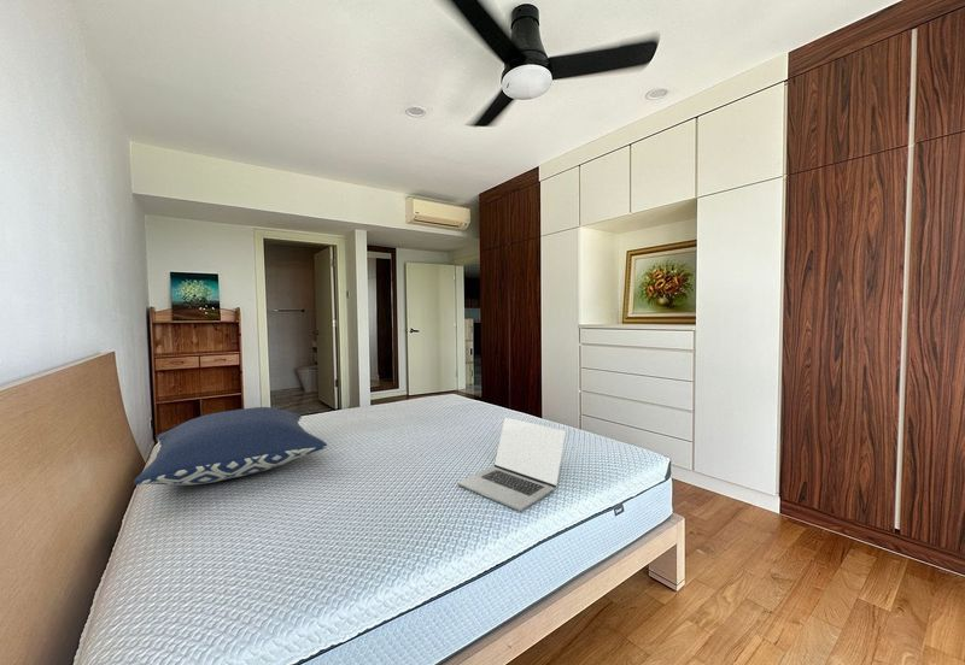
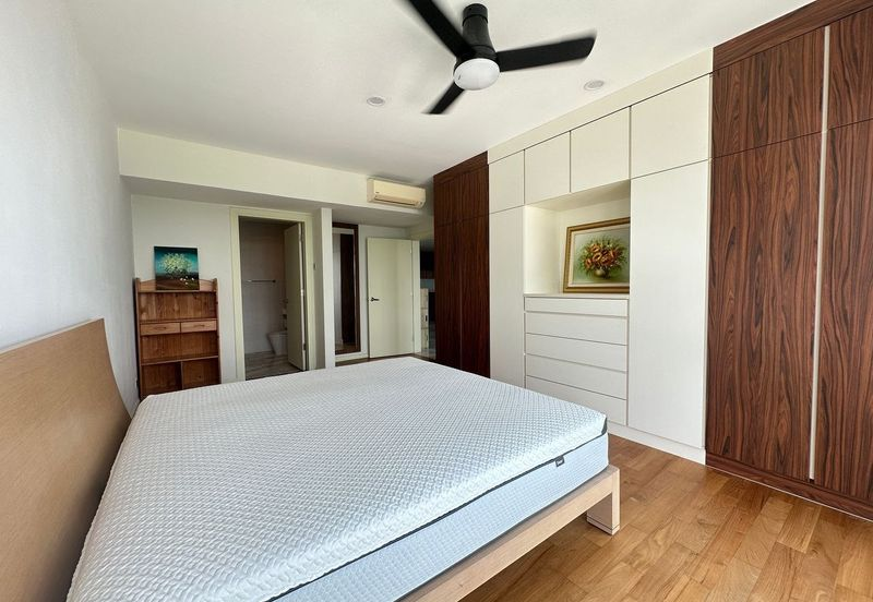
- laptop [456,416,568,512]
- pillow [133,406,328,487]
